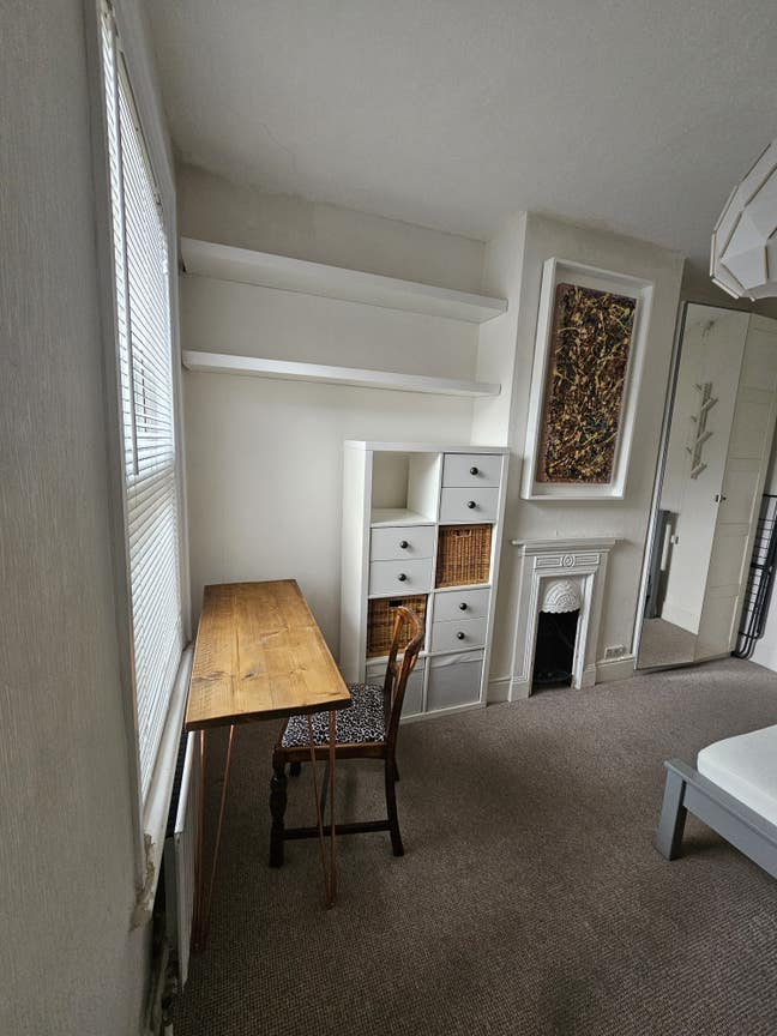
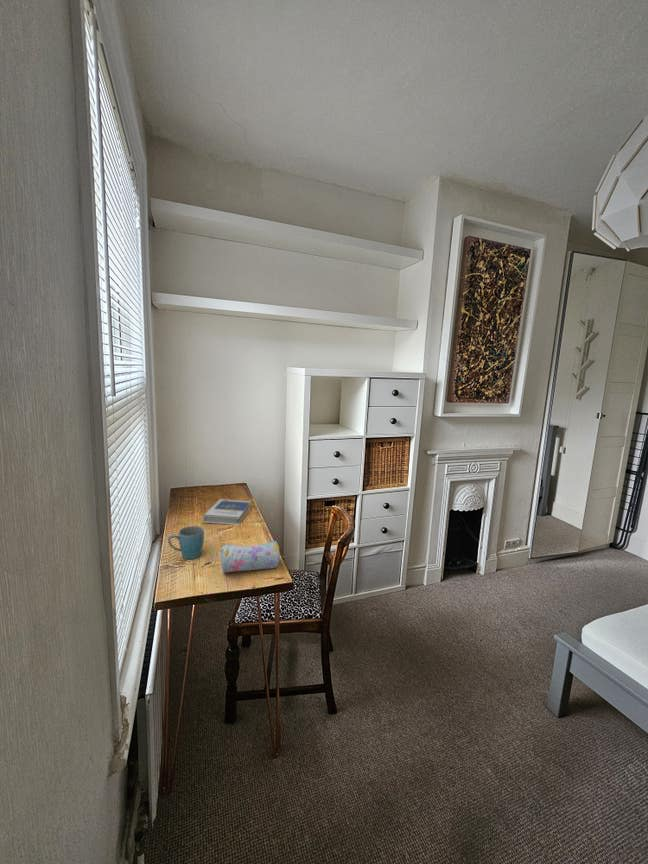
+ hardback book [202,498,252,526]
+ pencil case [219,540,280,573]
+ mug [167,525,205,560]
